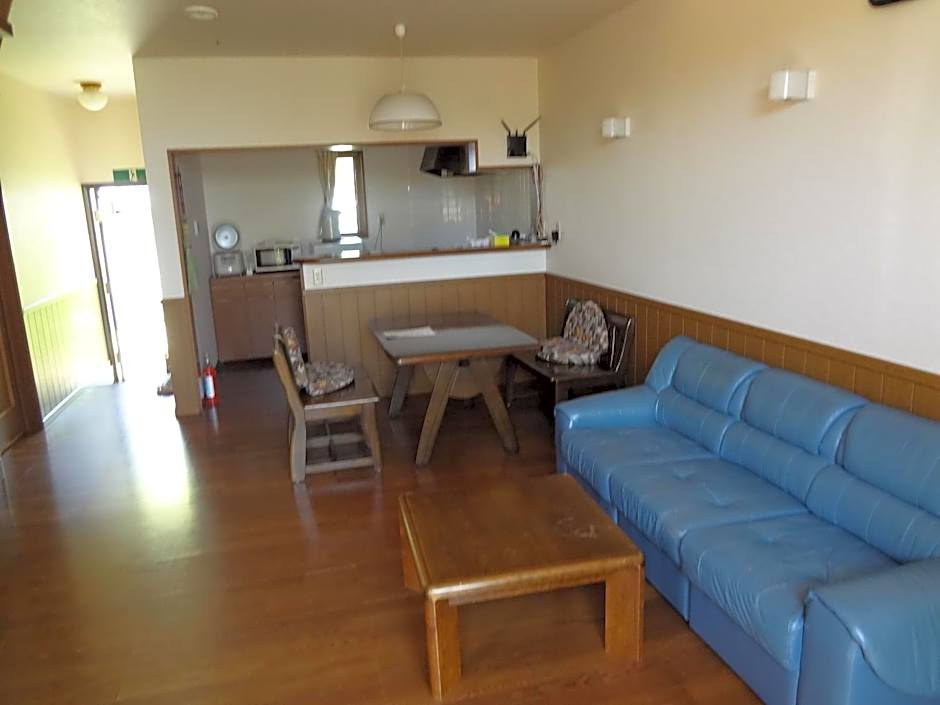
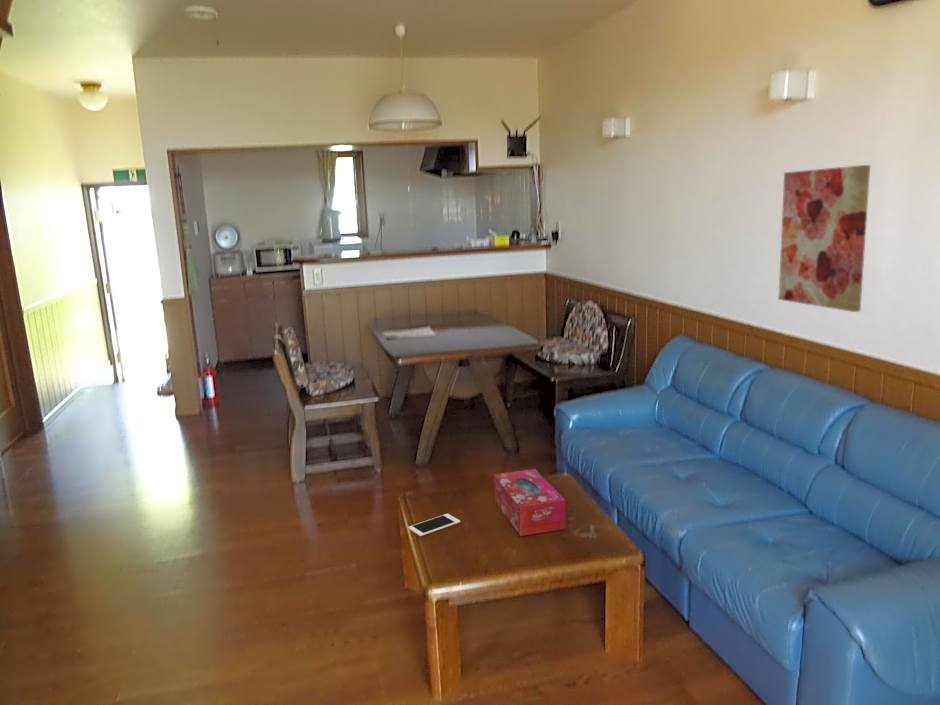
+ cell phone [407,513,461,537]
+ tissue box [493,468,567,537]
+ wall art [778,164,871,313]
